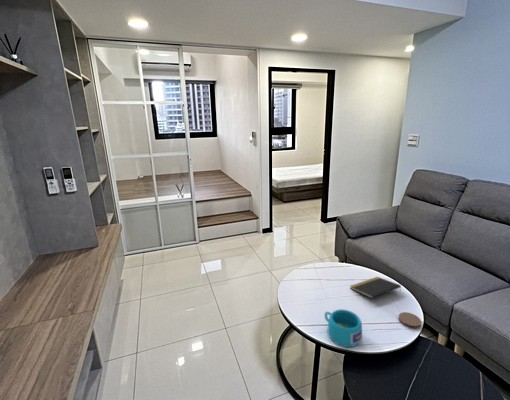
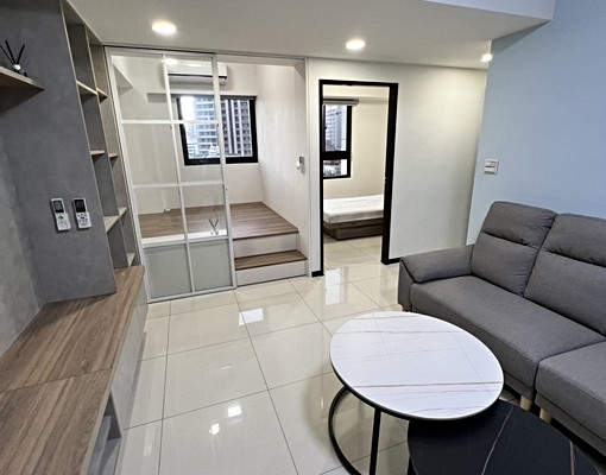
- notepad [349,276,402,299]
- cup [324,308,363,348]
- coaster [397,311,422,329]
